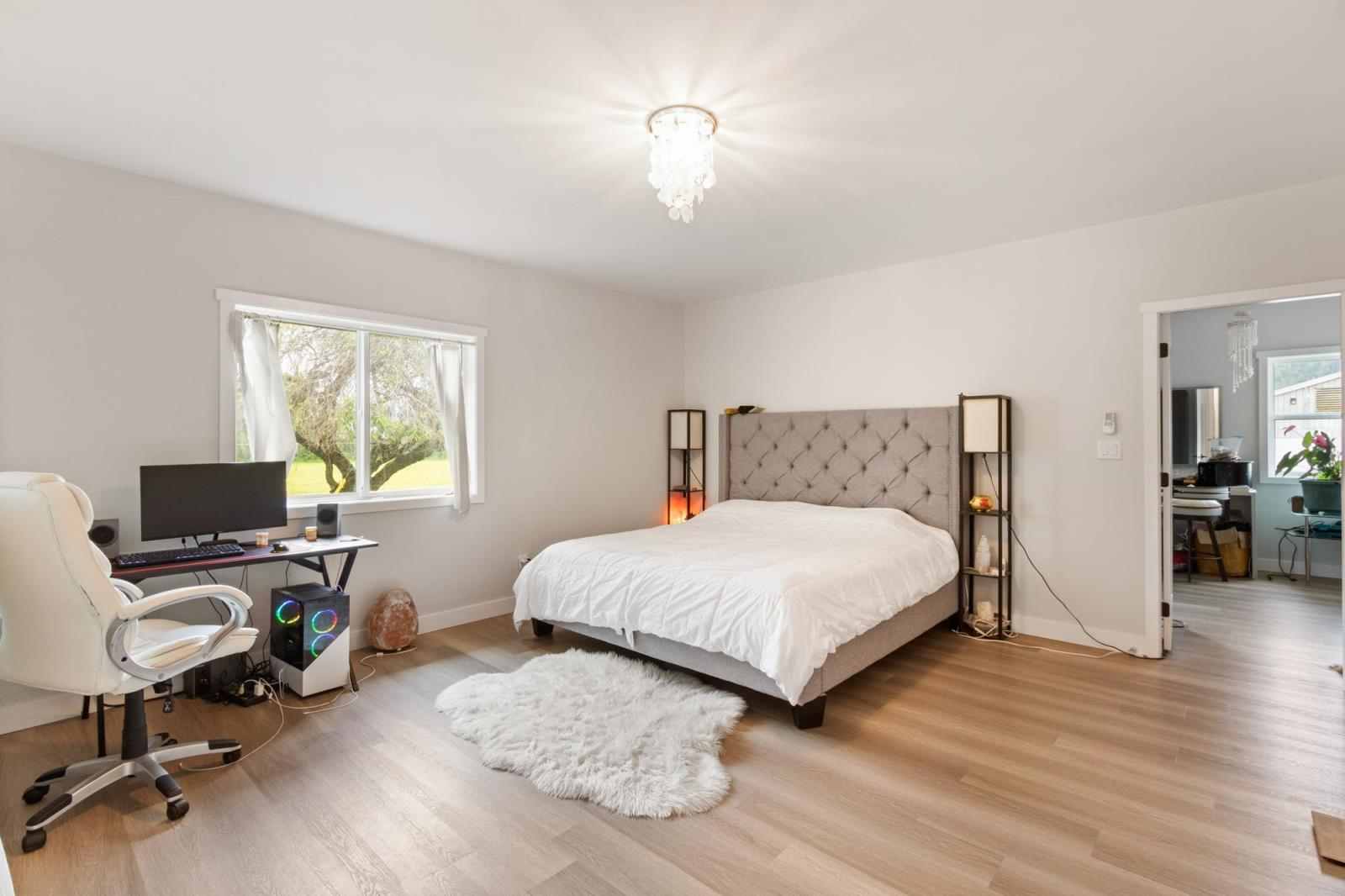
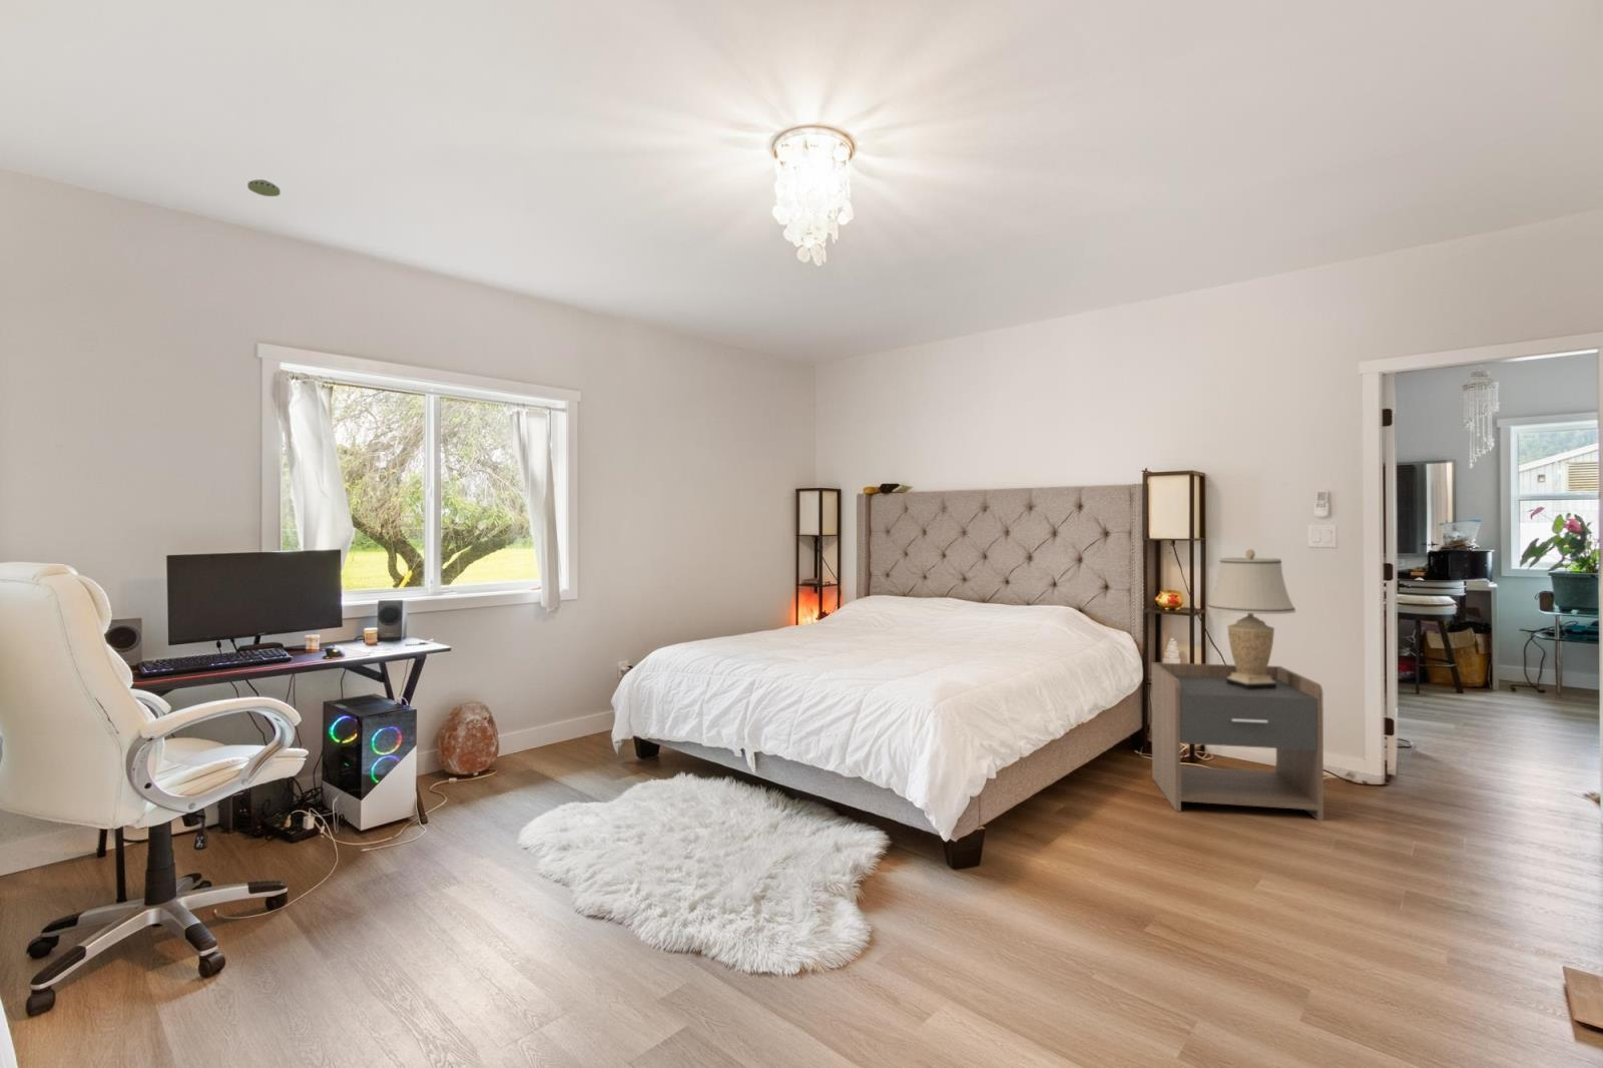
+ table lamp [1206,548,1298,690]
+ nightstand [1150,662,1324,821]
+ smoke detector [247,179,281,198]
